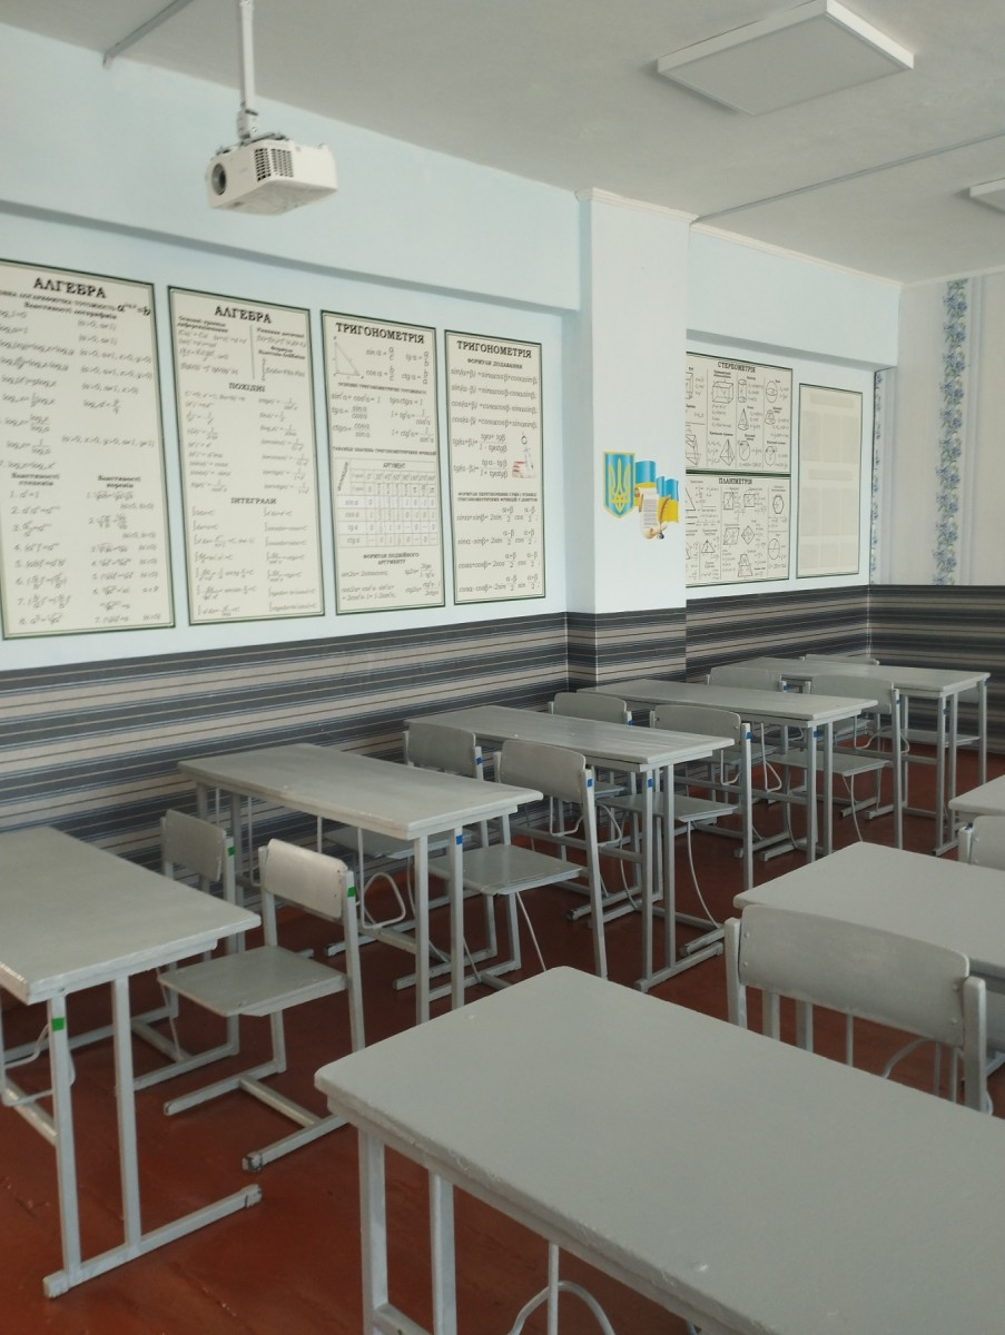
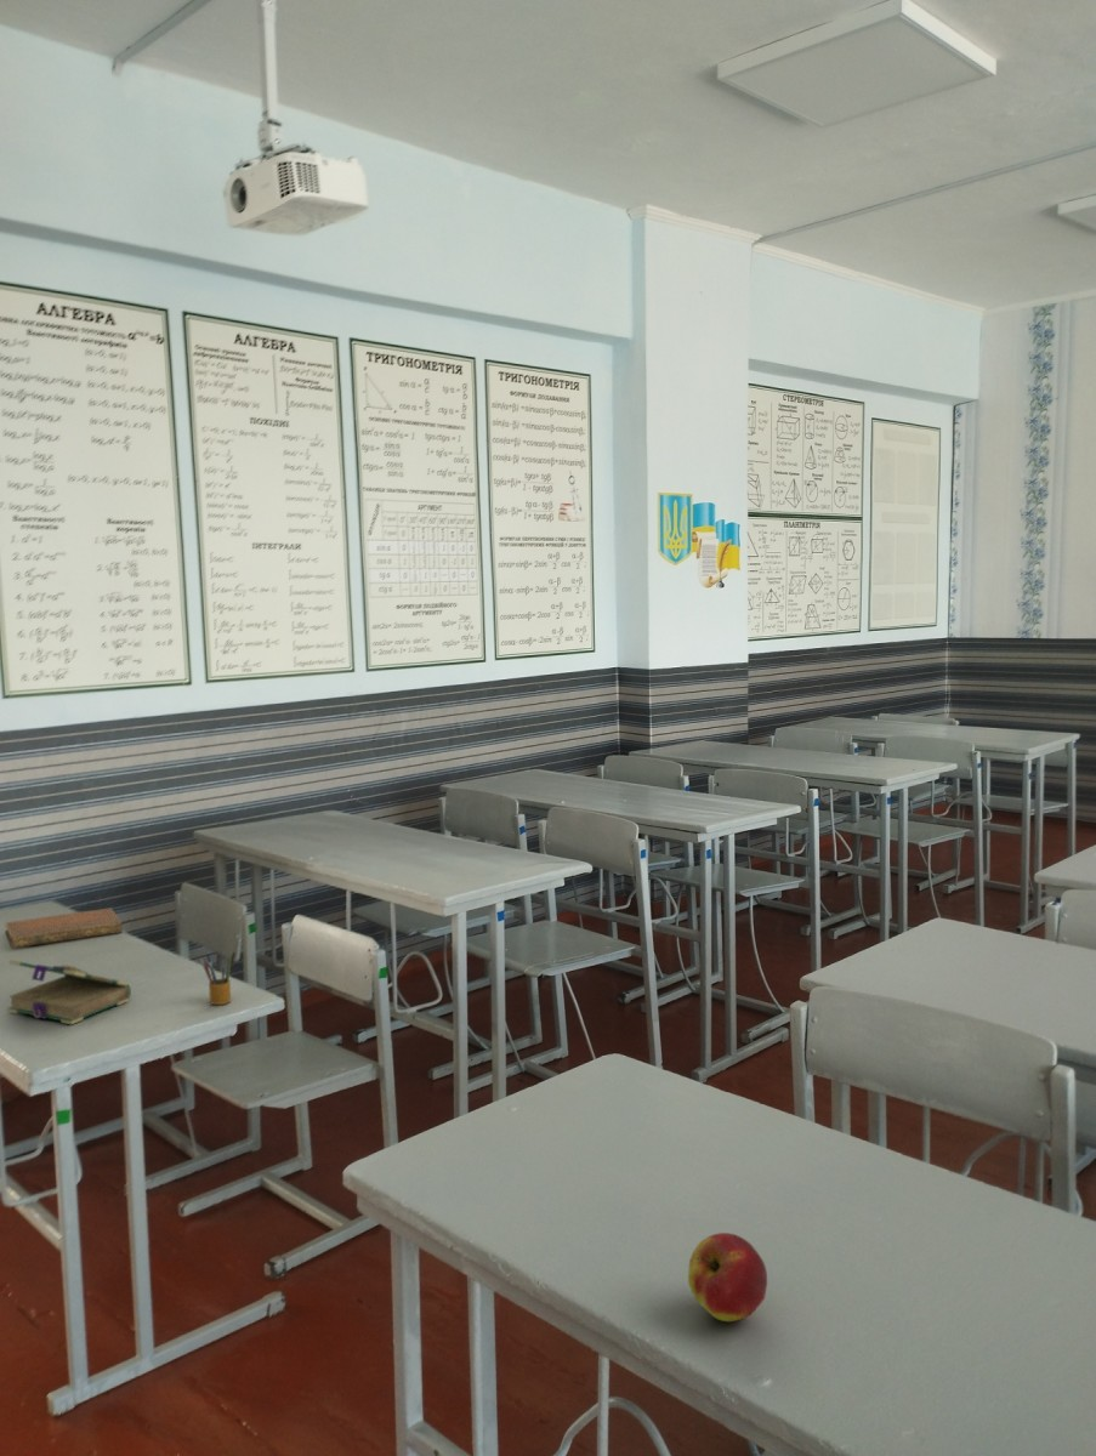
+ notebook [4,908,124,950]
+ apple [687,1232,768,1323]
+ pencil box [198,949,237,1006]
+ book [6,959,132,1025]
